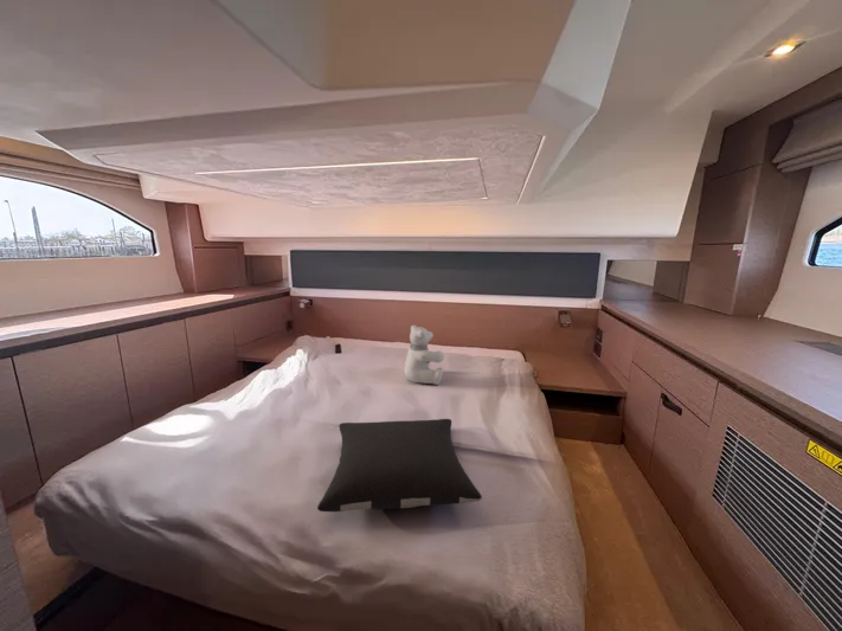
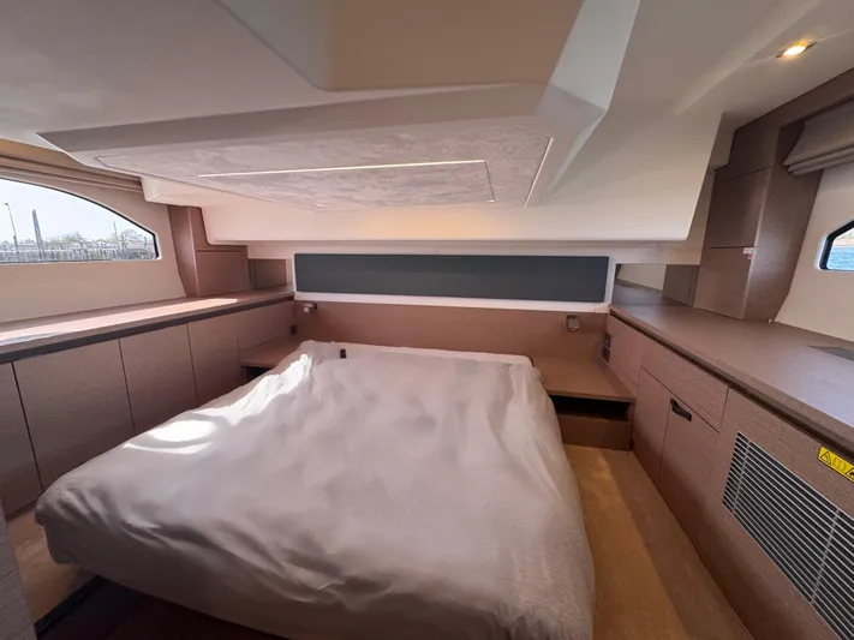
- teddy bear [403,324,445,386]
- pillow [316,418,483,513]
